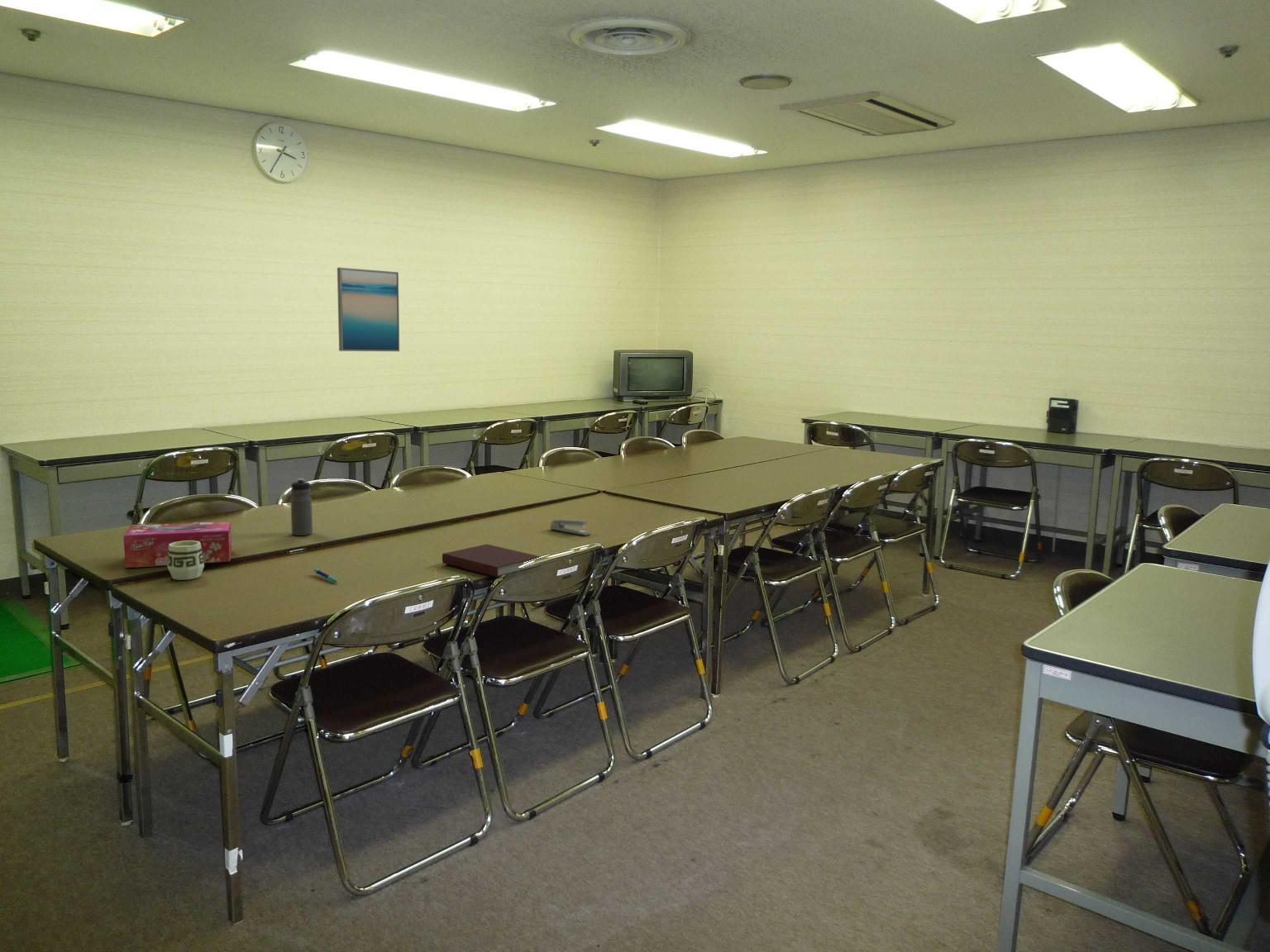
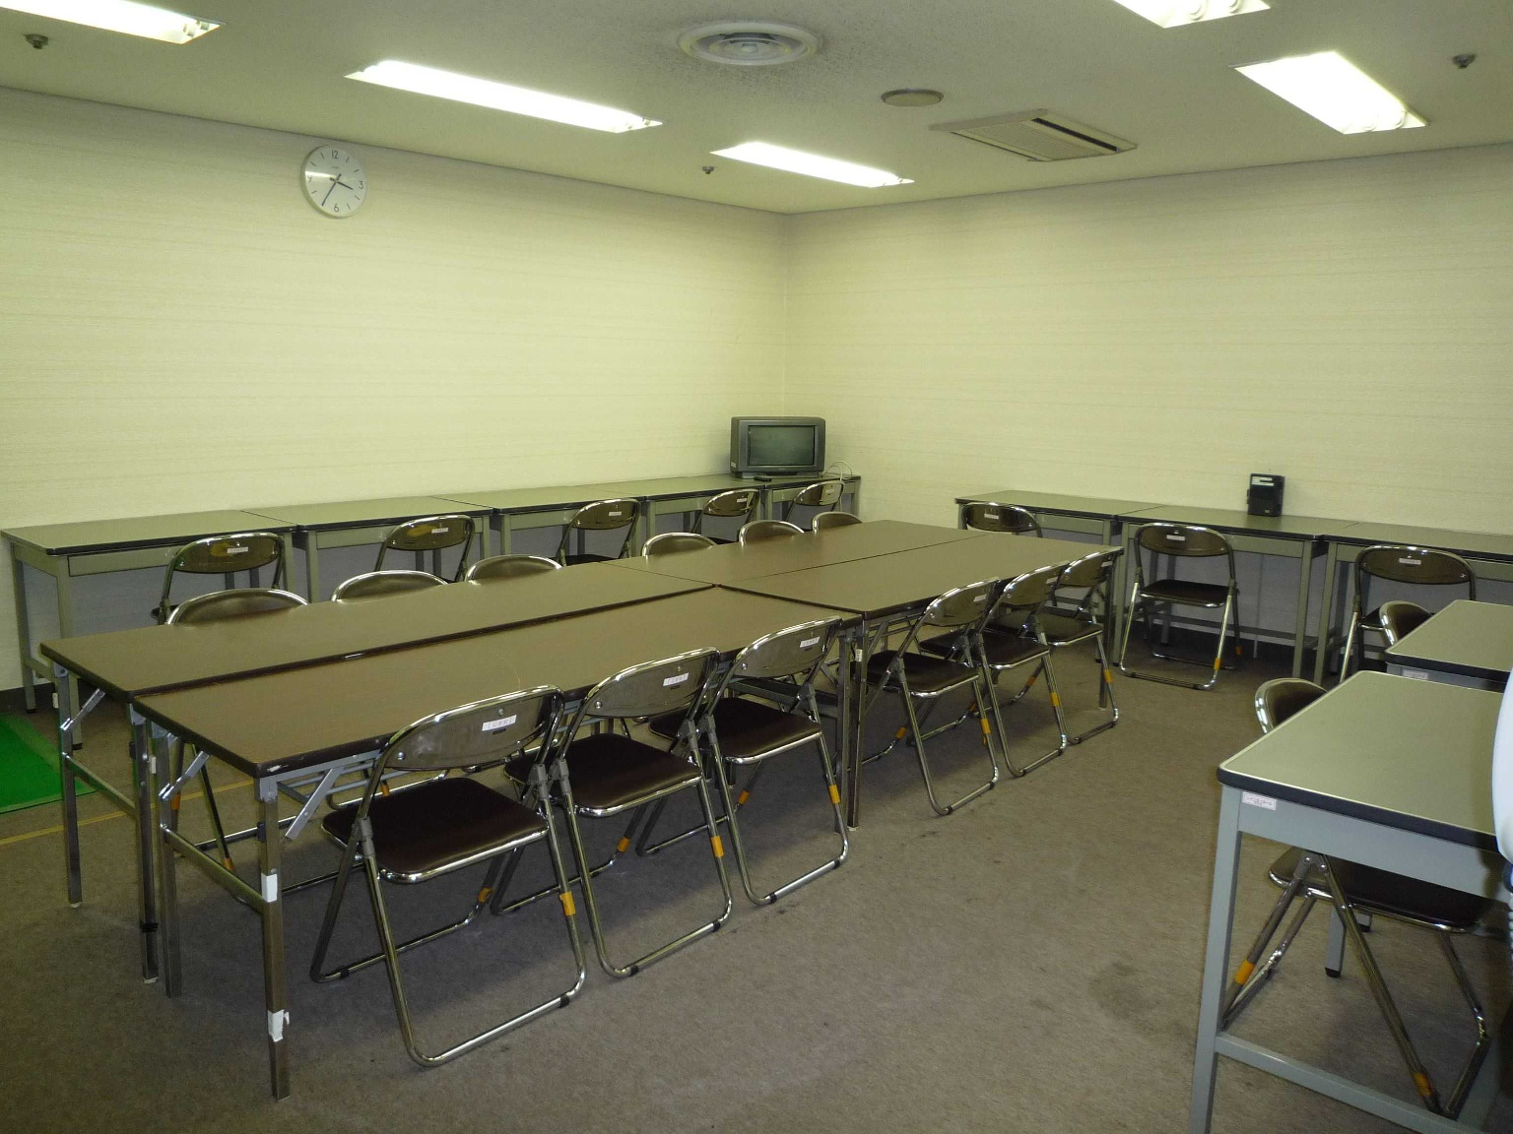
- wall art [337,267,400,352]
- water bottle [290,478,313,536]
- pen [313,569,338,583]
- tissue box [122,521,232,569]
- stapler [549,518,591,536]
- cup [167,540,205,581]
- notebook [442,544,542,578]
